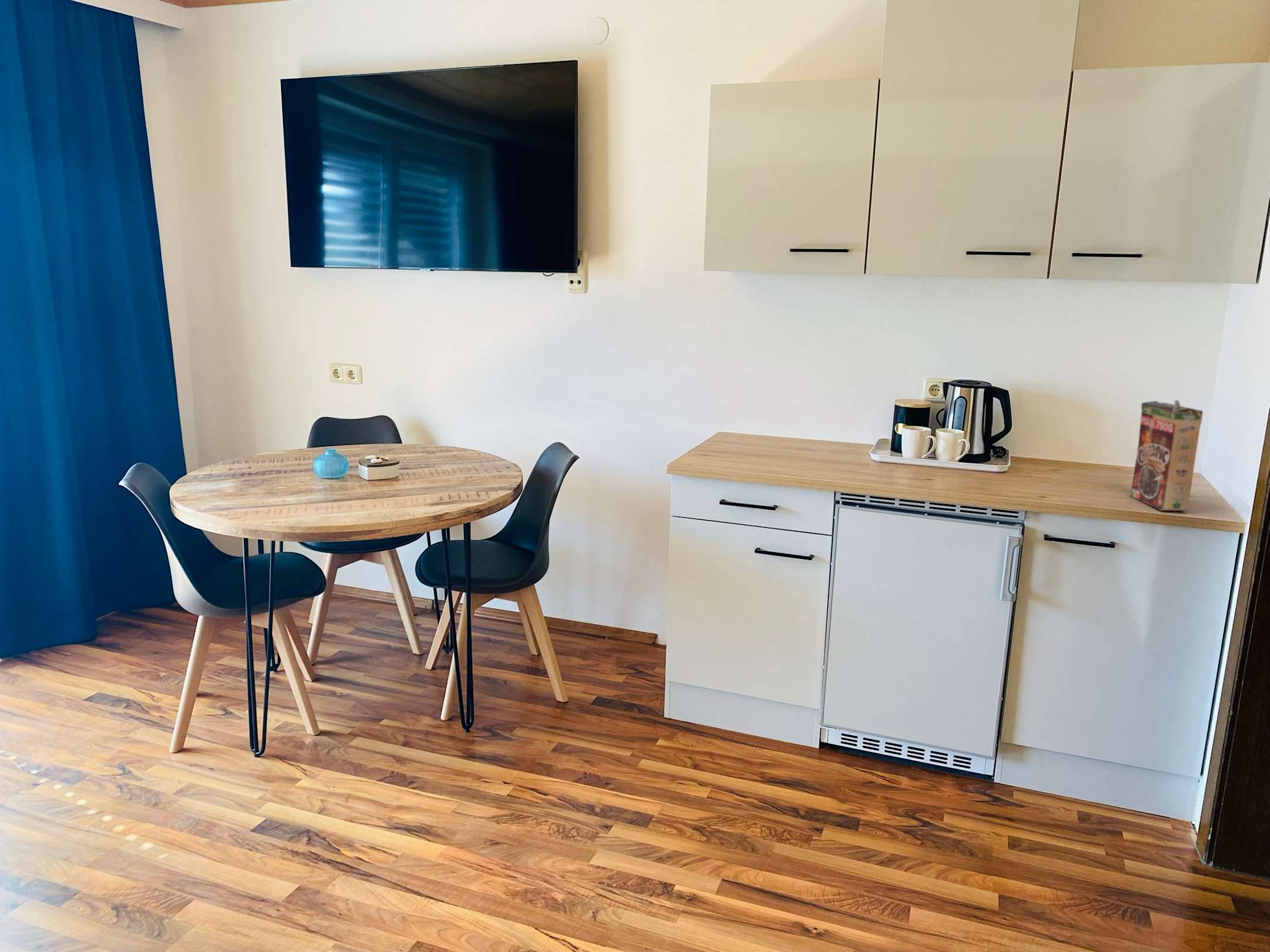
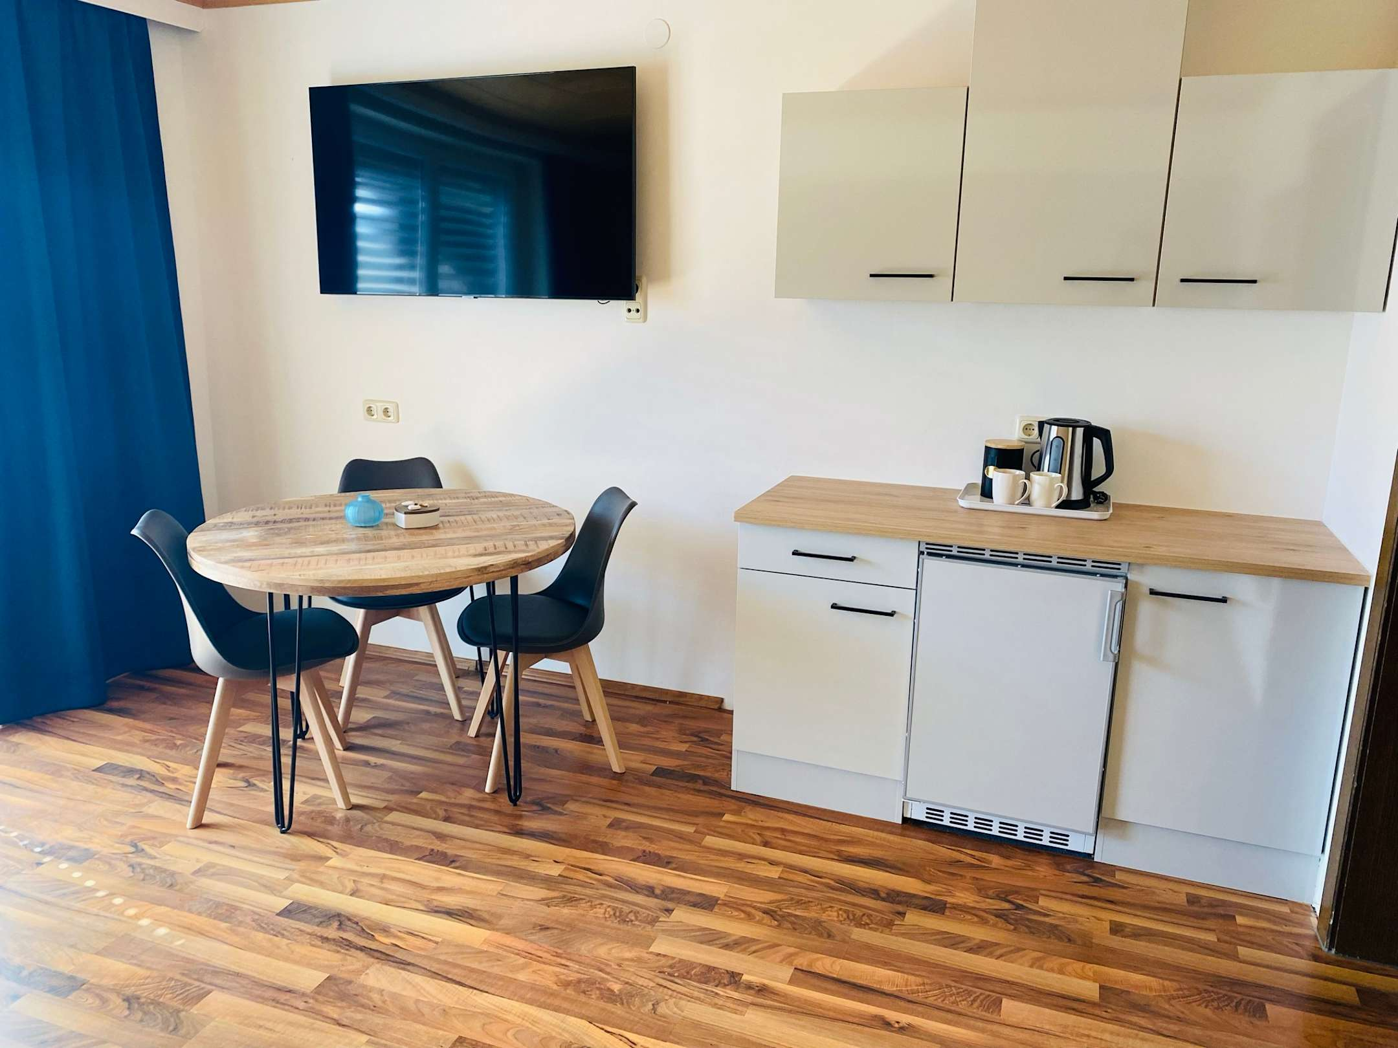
- cereal box [1129,400,1204,512]
